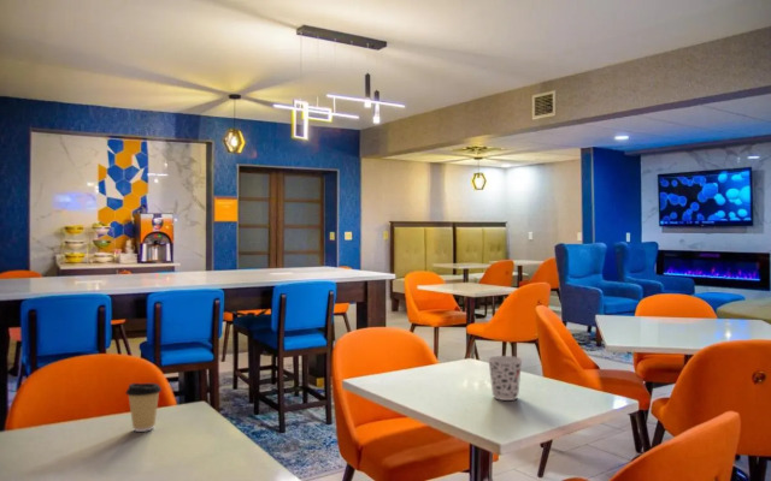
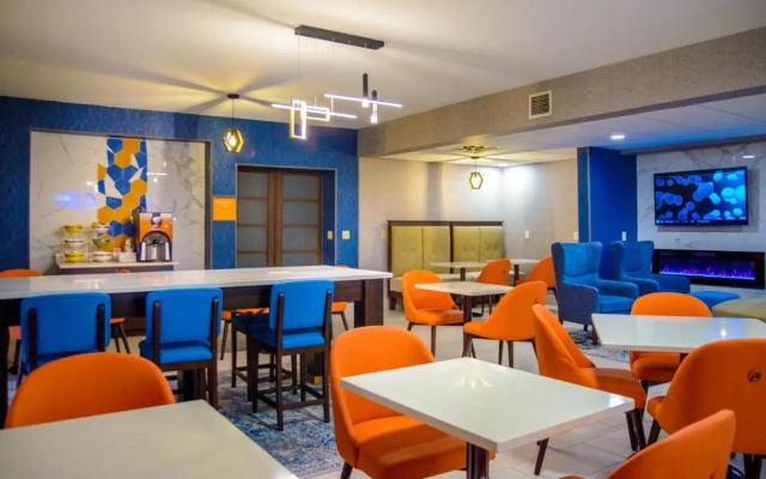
- cup [487,355,524,402]
- coffee cup [124,382,163,433]
